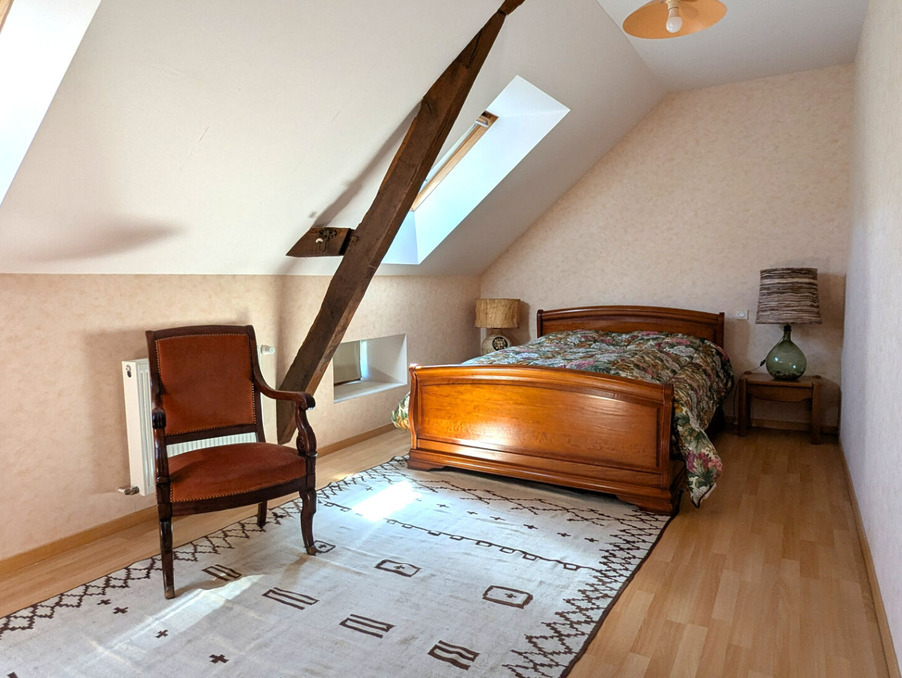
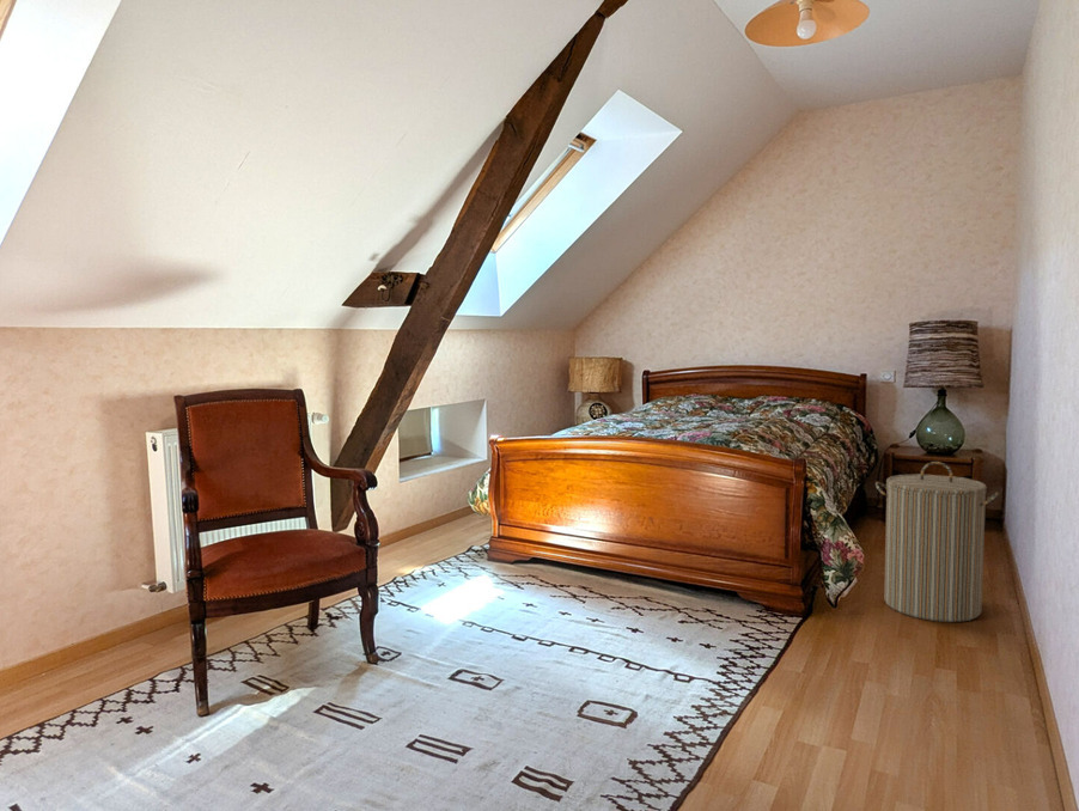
+ laundry hamper [874,461,1000,623]
